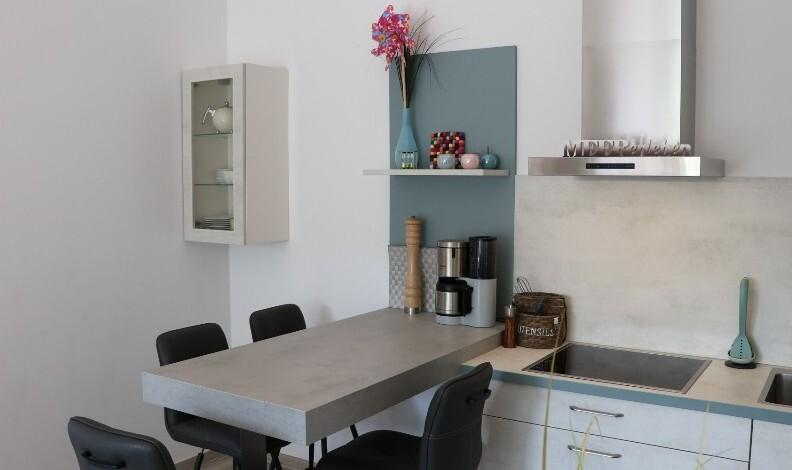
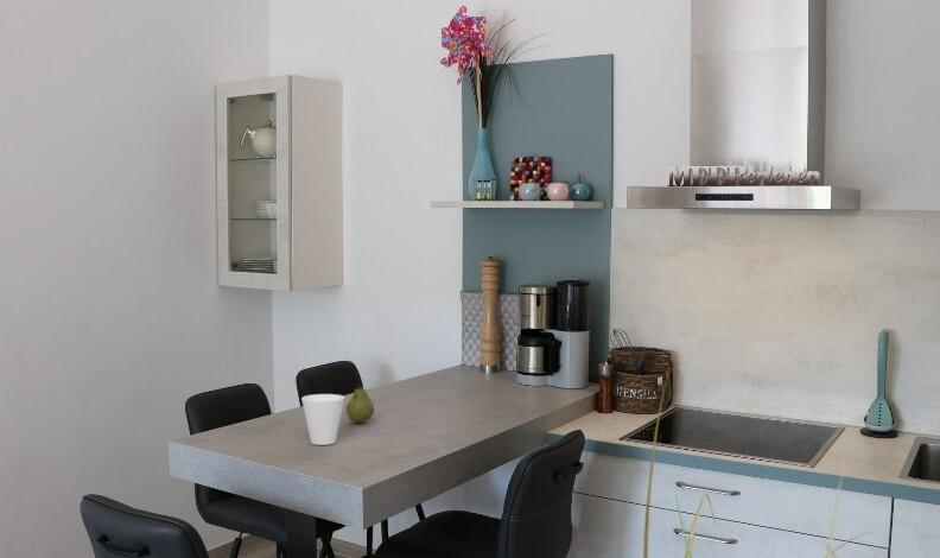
+ fruit [345,382,375,424]
+ cup [300,393,347,446]
